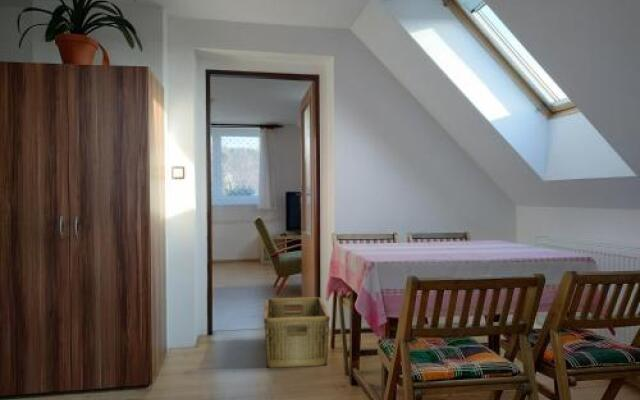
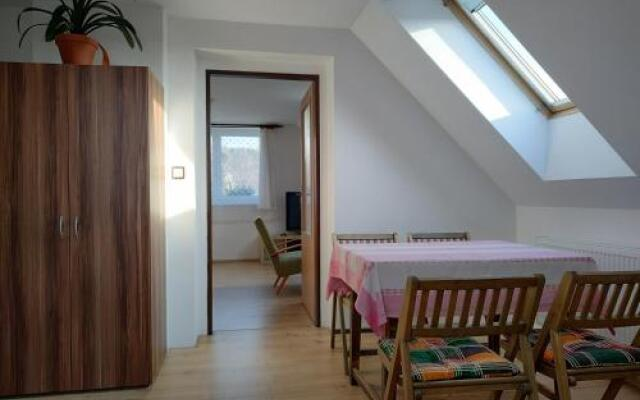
- hamper [263,296,331,369]
